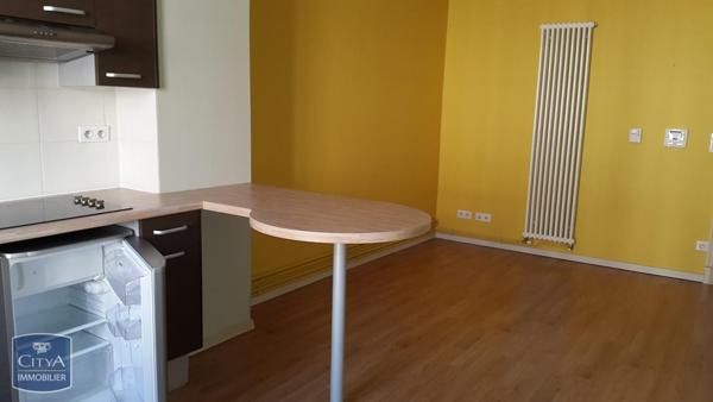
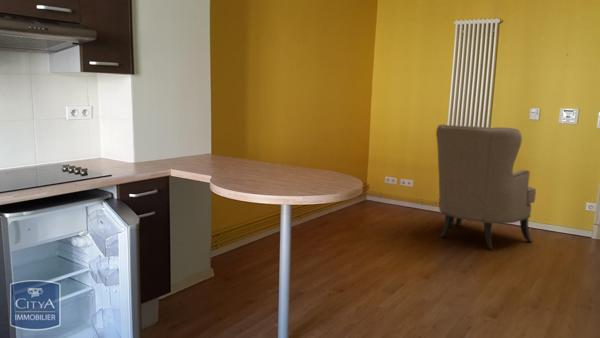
+ chair [435,123,537,250]
